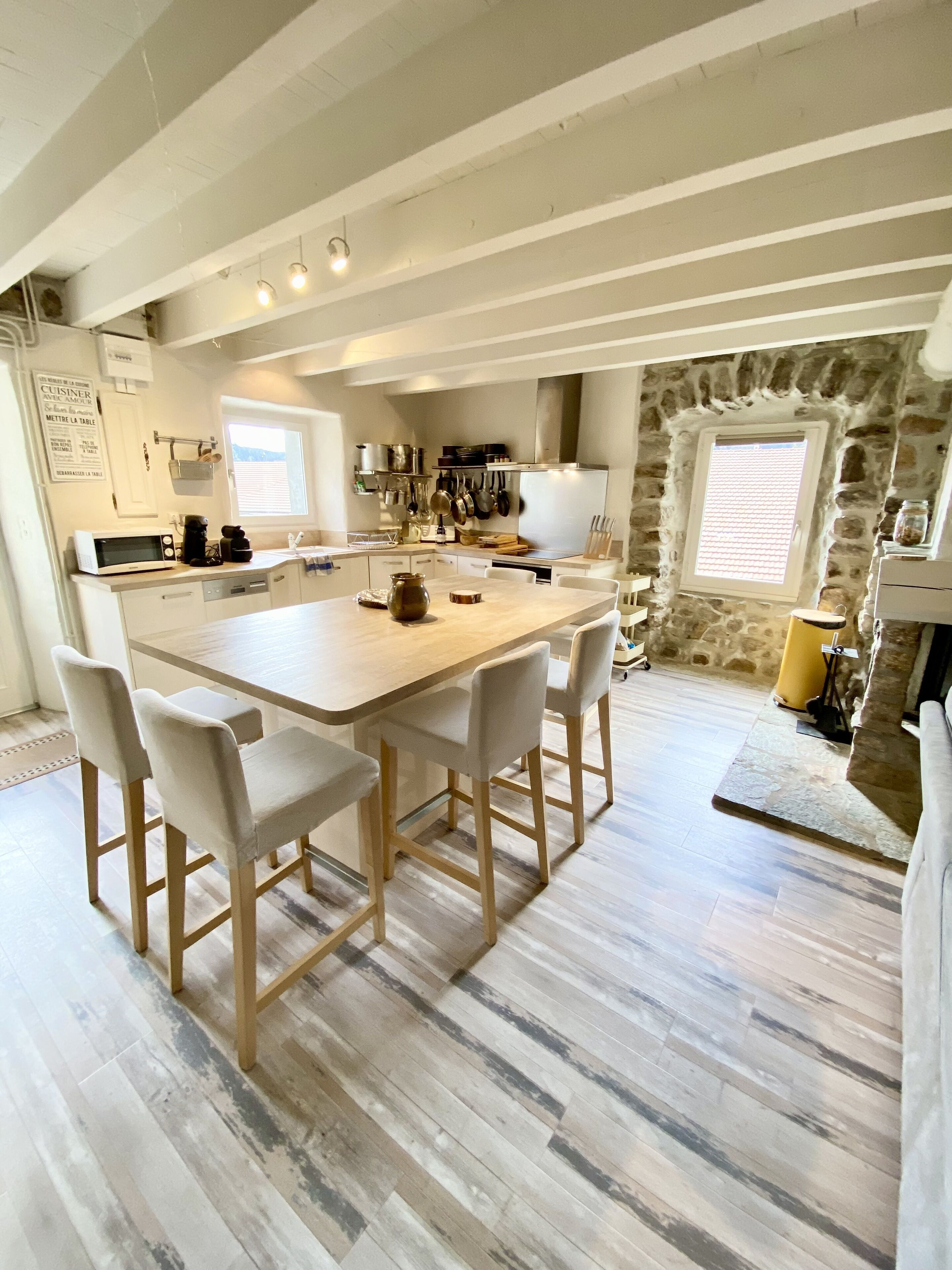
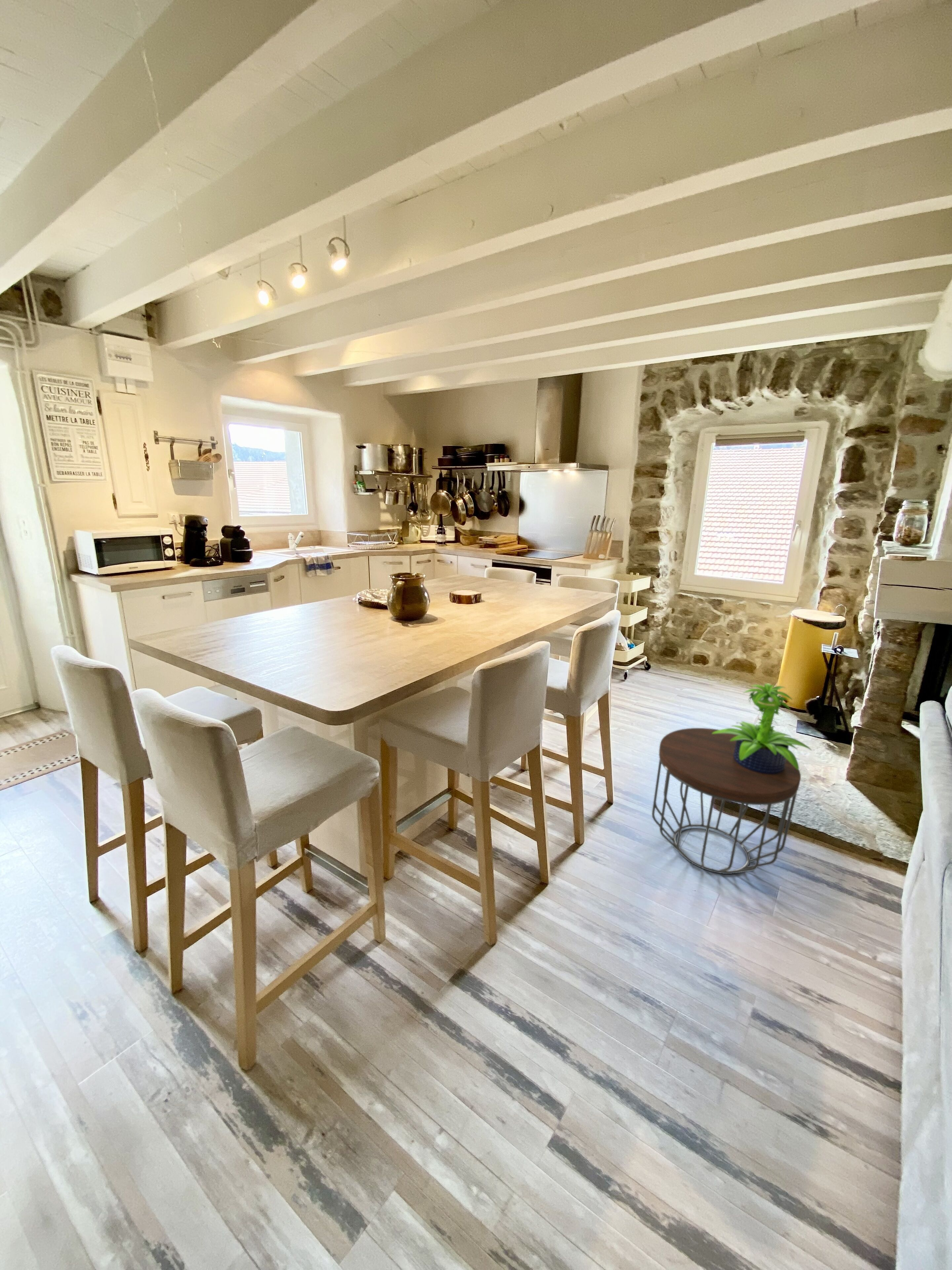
+ potted plant [712,683,813,774]
+ side table [652,728,801,874]
